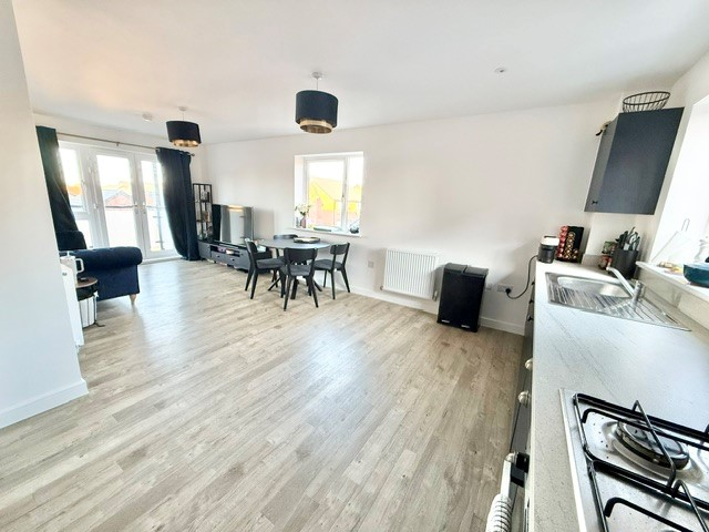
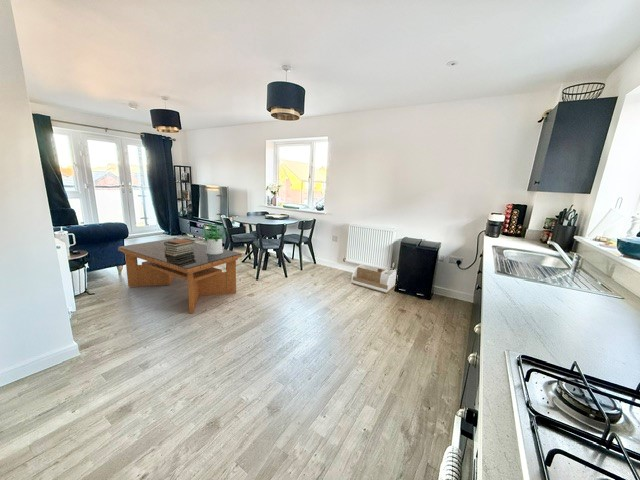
+ coffee table [117,237,243,314]
+ storage bin [350,263,397,294]
+ potted plant [200,222,227,254]
+ book stack [164,237,196,256]
